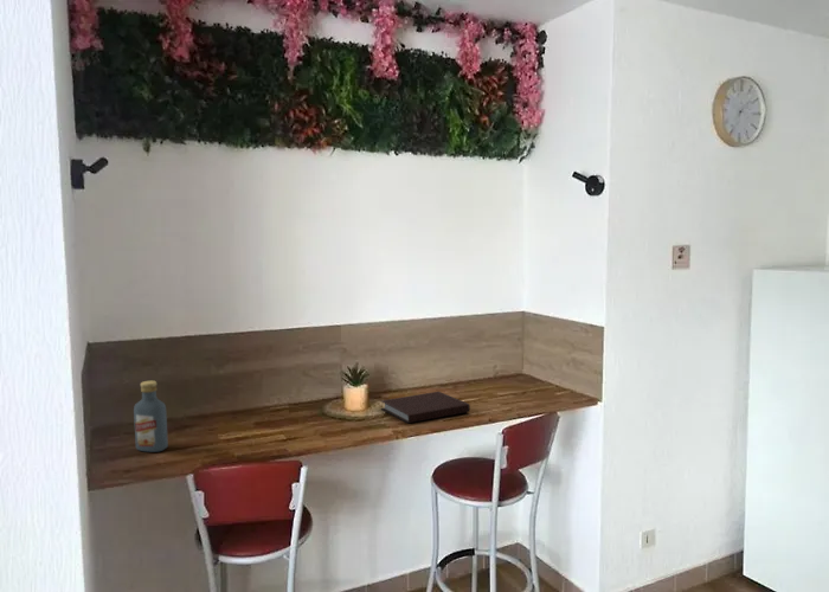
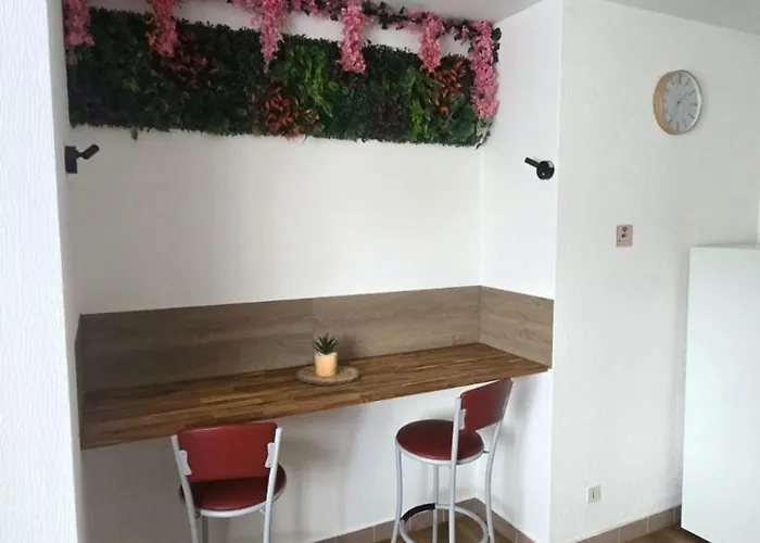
- notebook [379,391,471,424]
- vodka [133,380,169,453]
